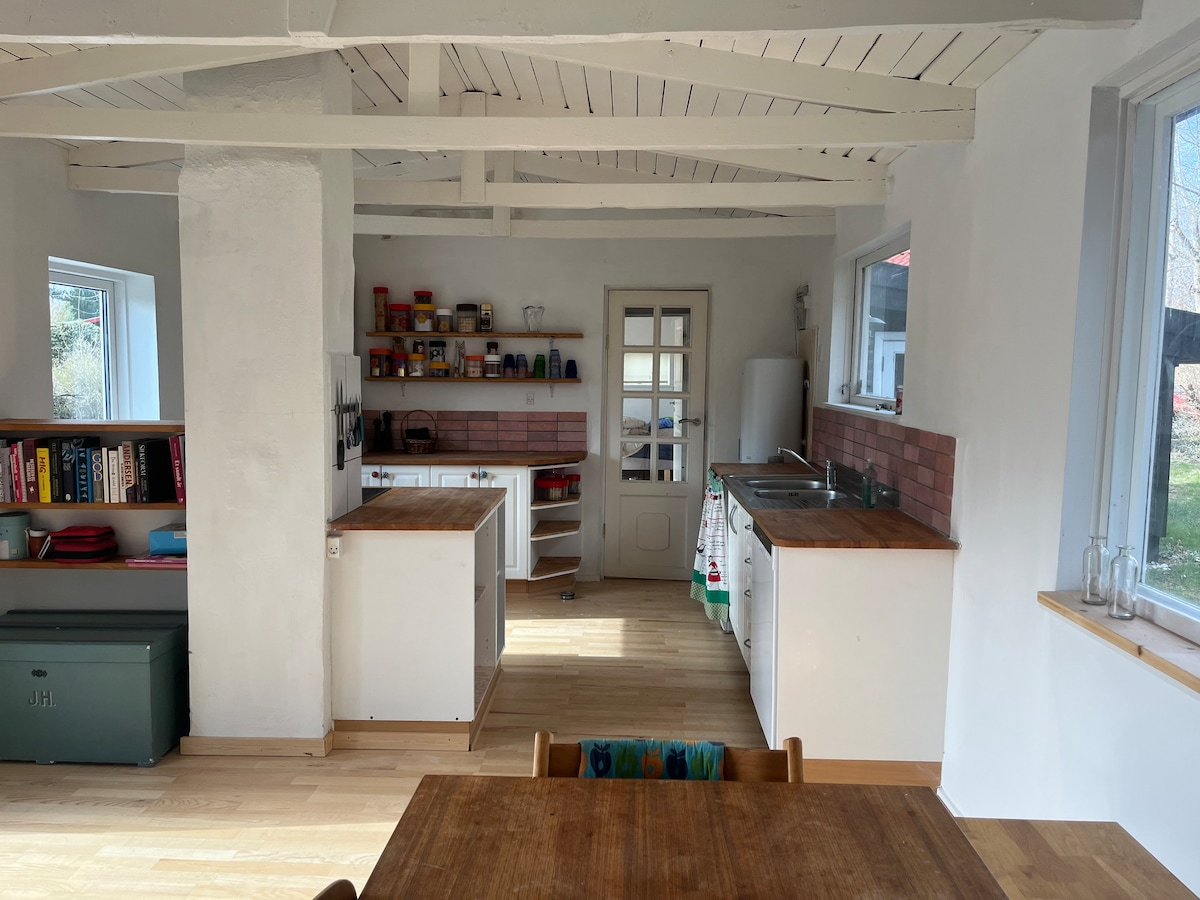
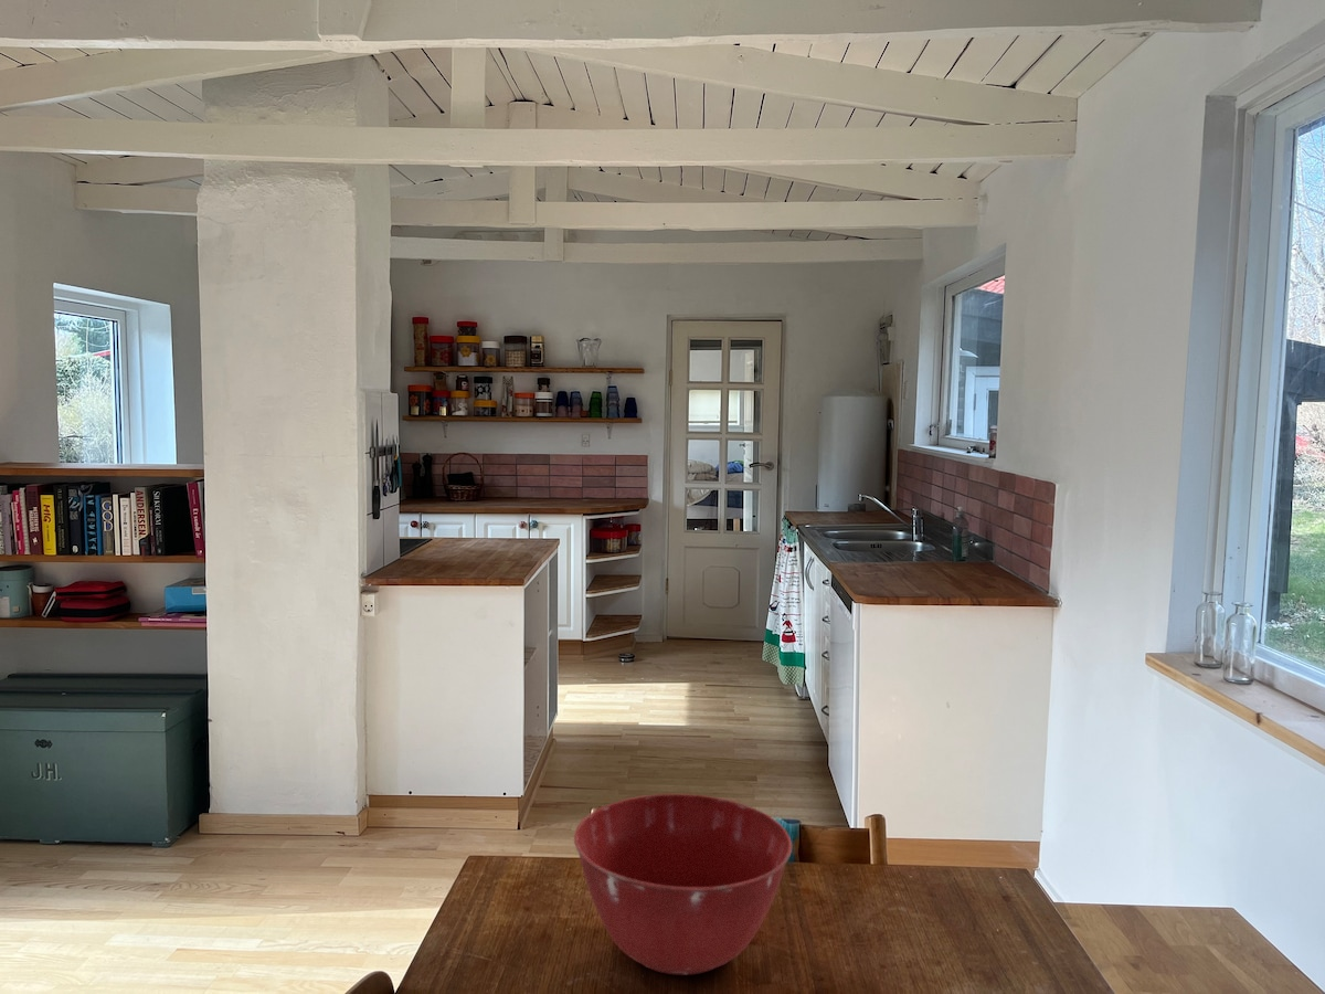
+ mixing bowl [573,793,793,976]
